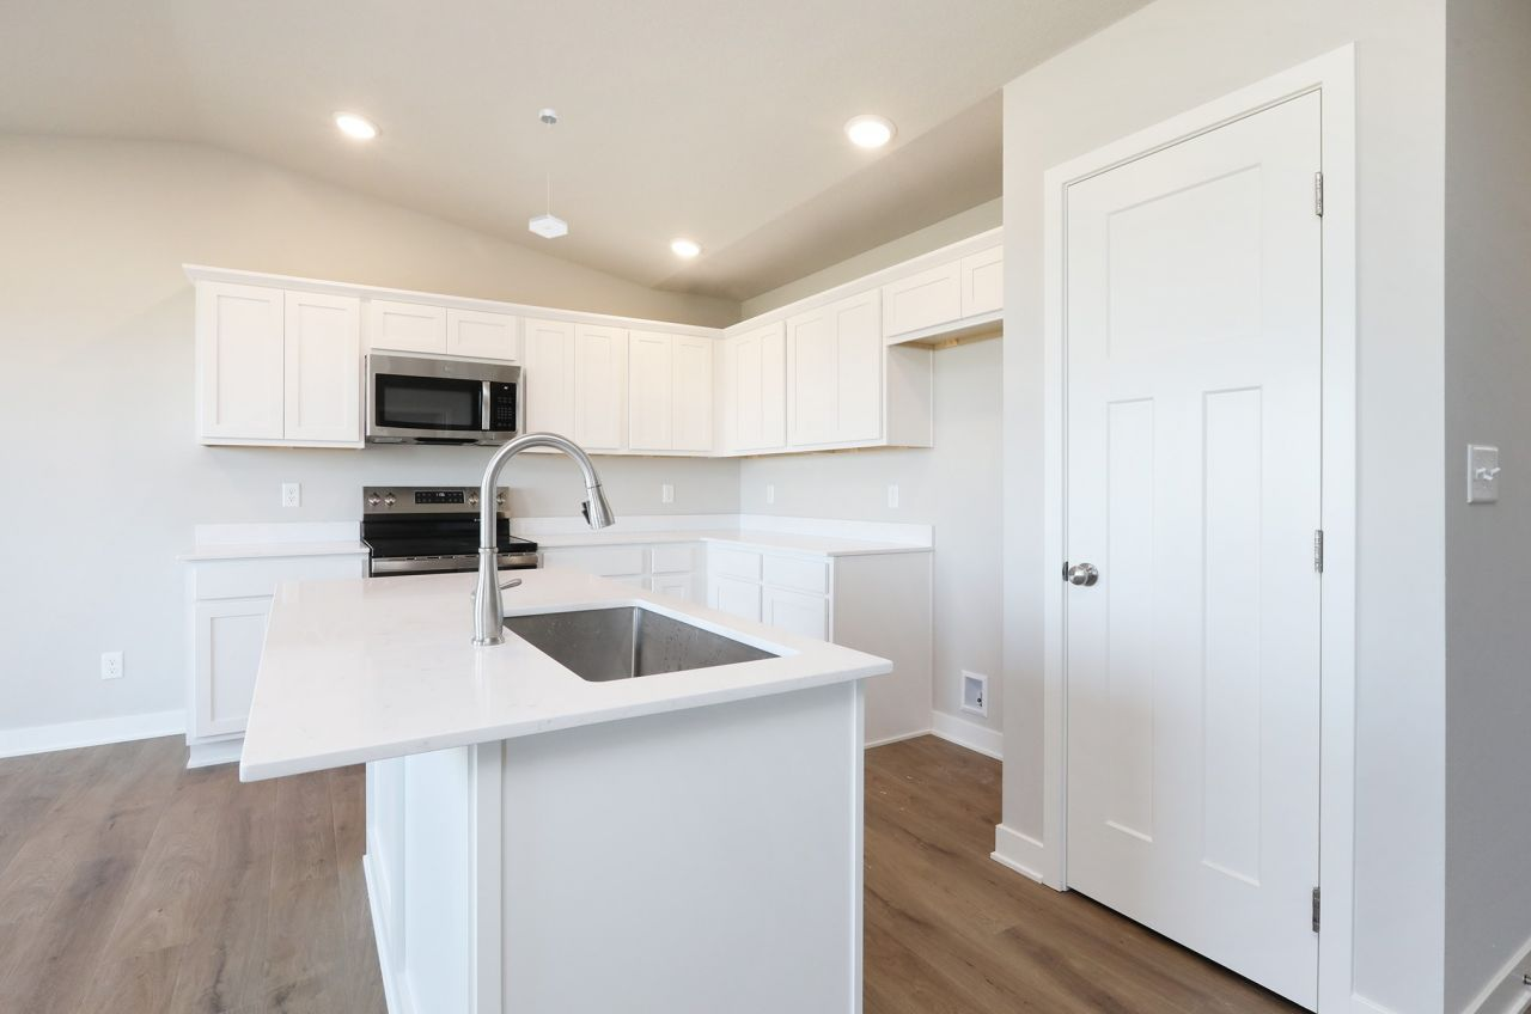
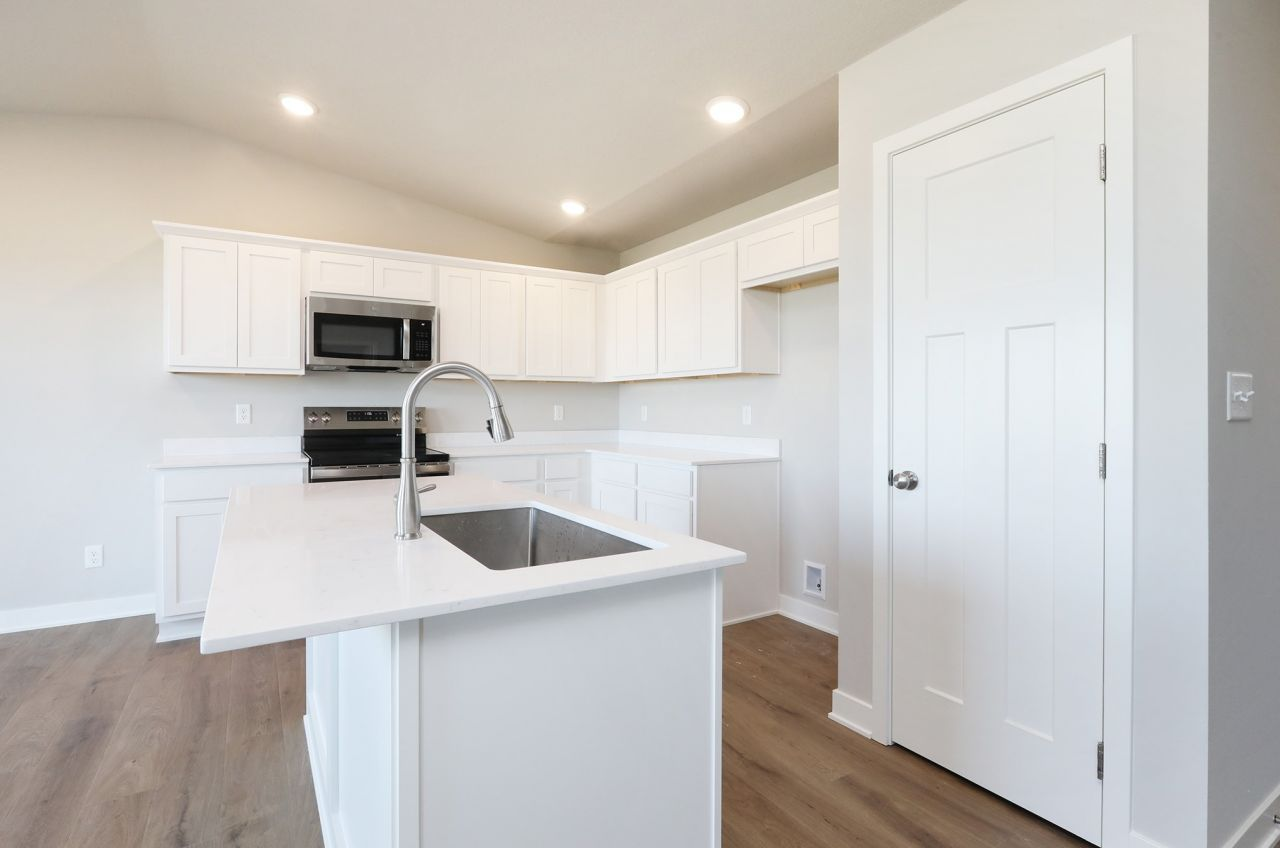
- pendant lamp [529,108,568,239]
